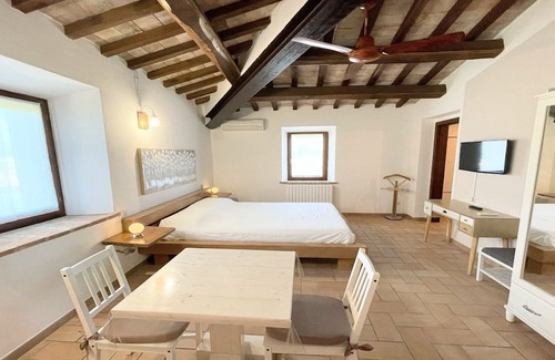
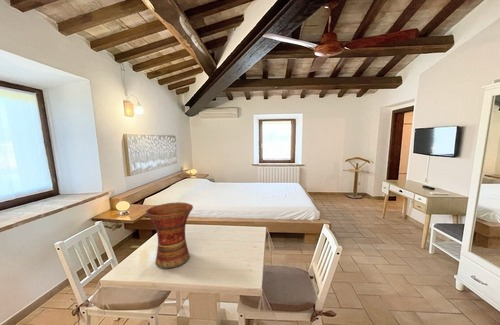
+ vase [144,201,194,270]
